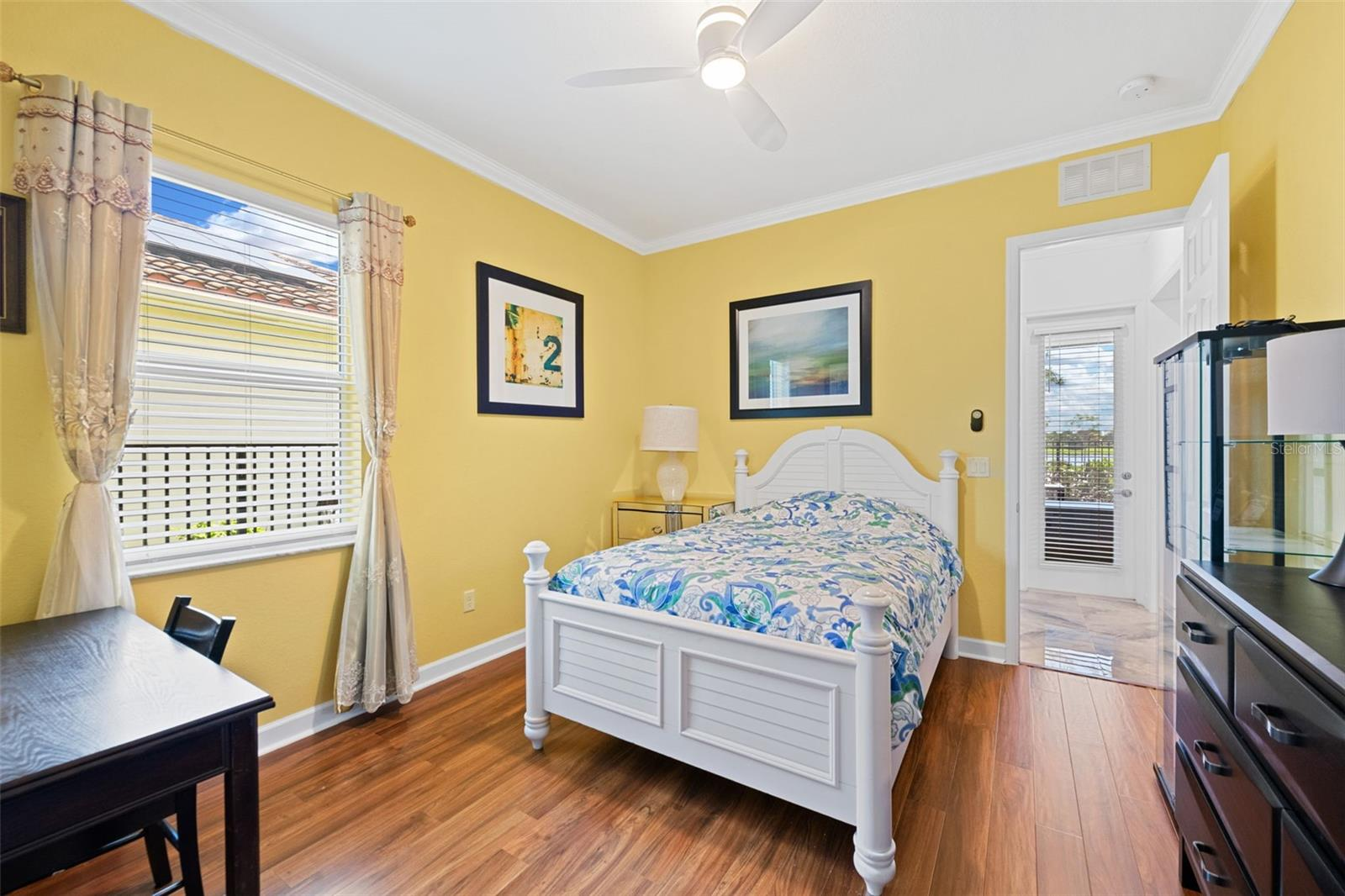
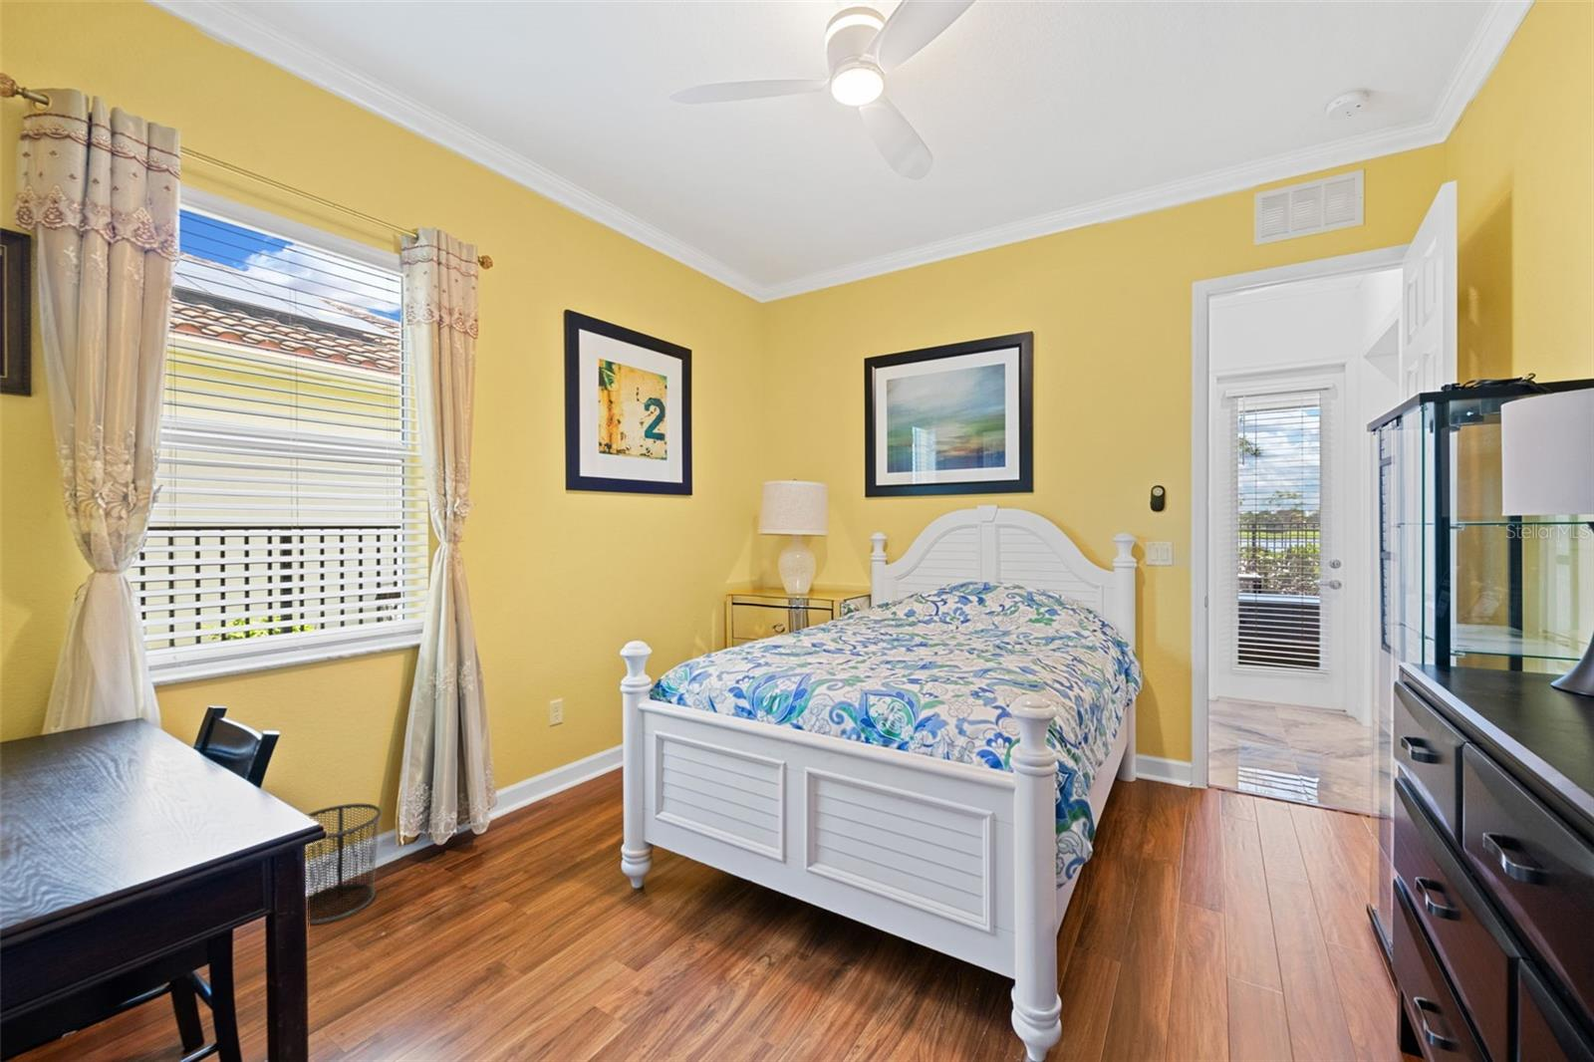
+ waste bin [306,802,383,925]
